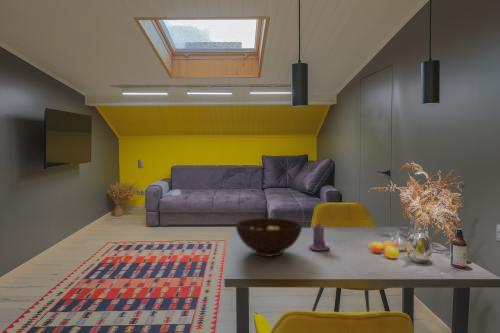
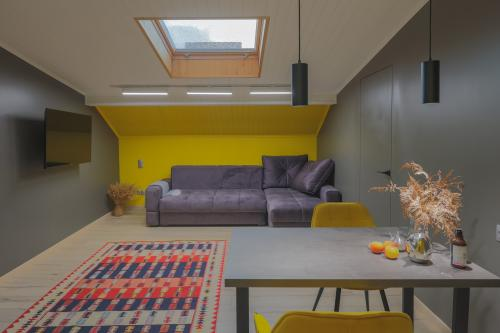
- candle [308,222,331,251]
- fruit bowl [235,217,303,257]
